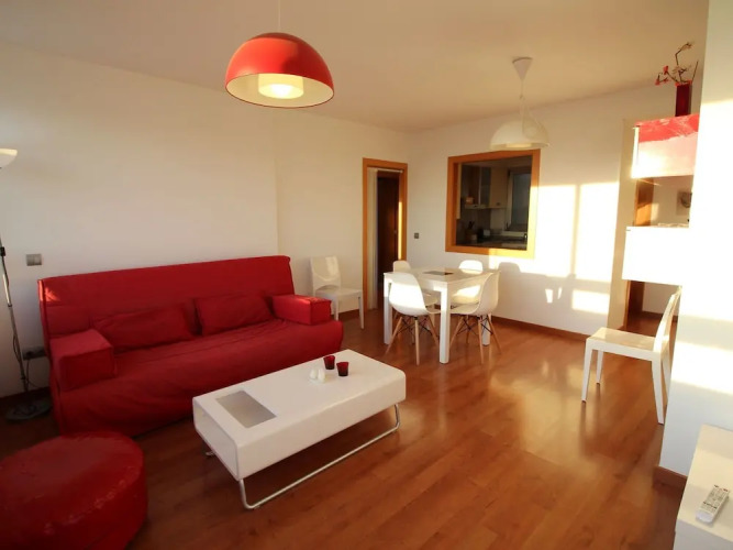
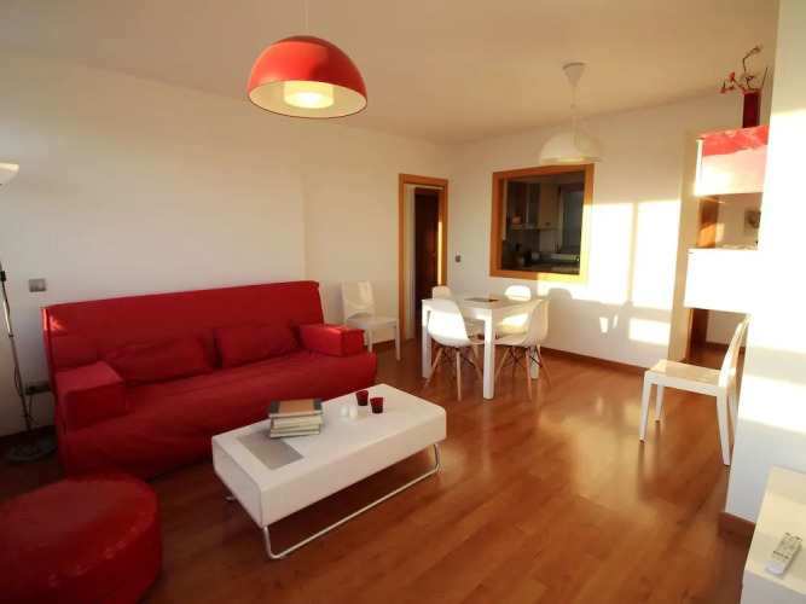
+ book stack [266,397,325,439]
